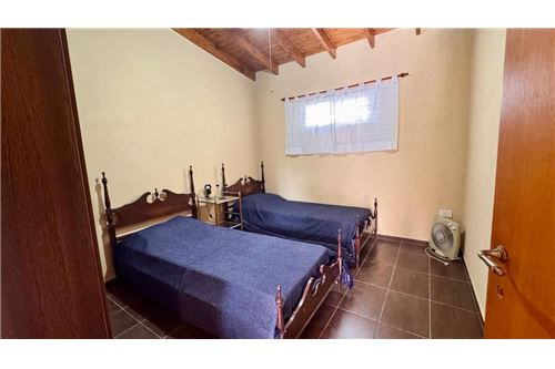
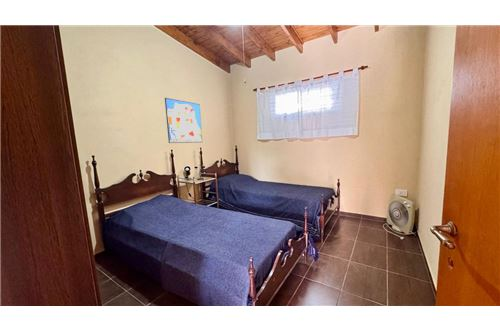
+ wall art [164,97,203,144]
